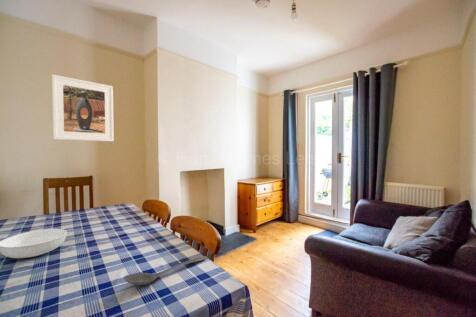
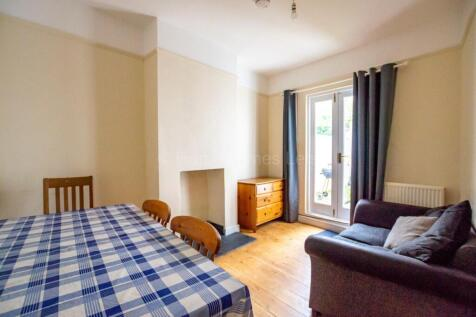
- serving bowl [0,228,68,259]
- stirrer [122,255,207,286]
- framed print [51,73,115,142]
